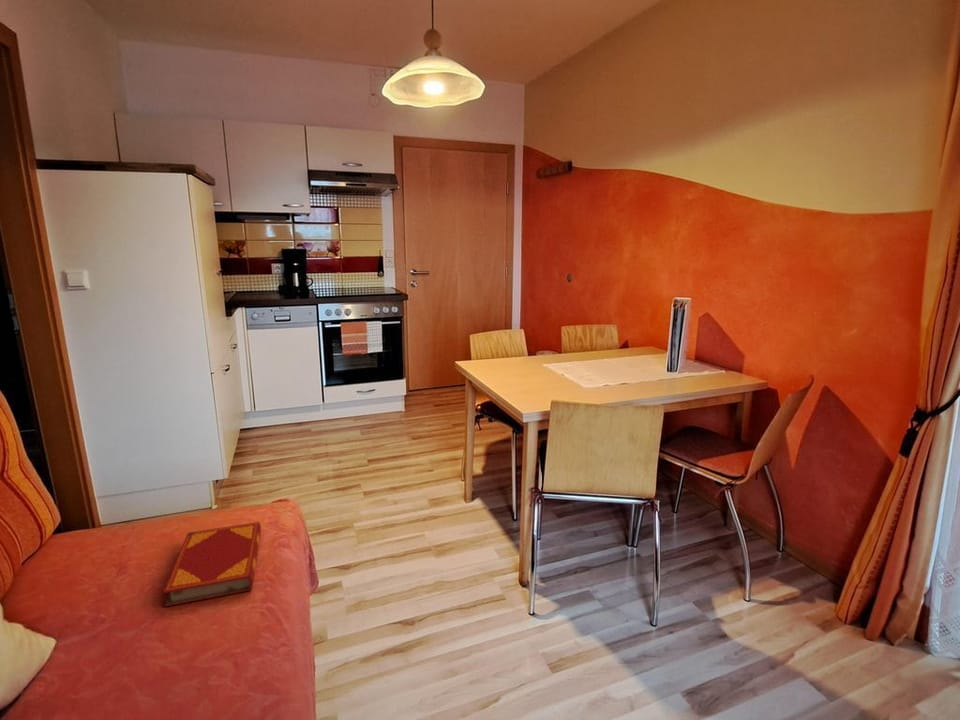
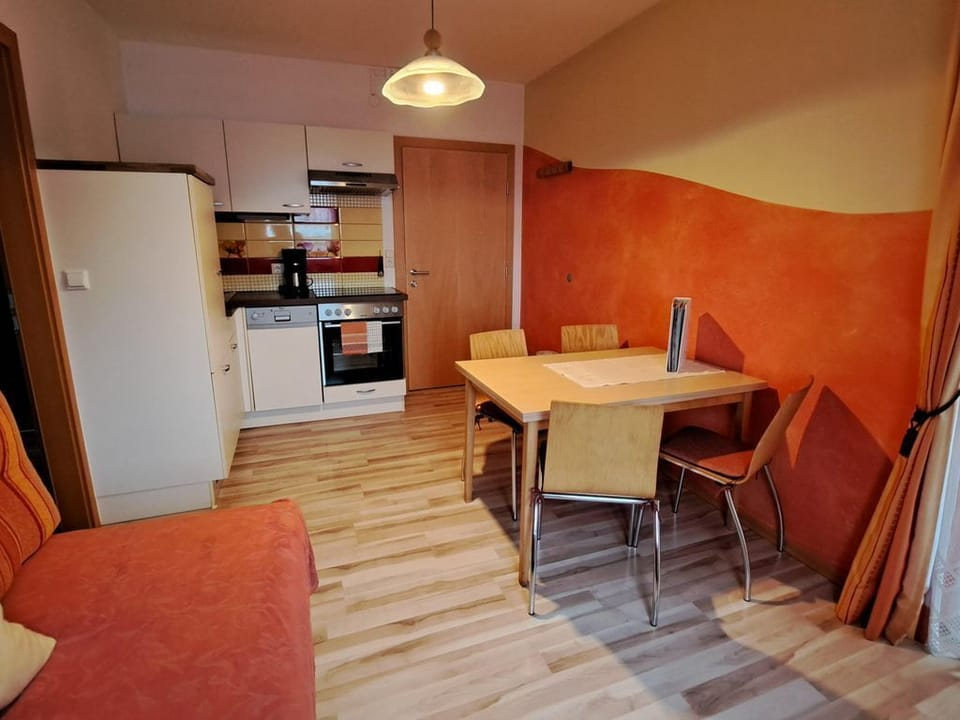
- hardback book [162,521,262,608]
